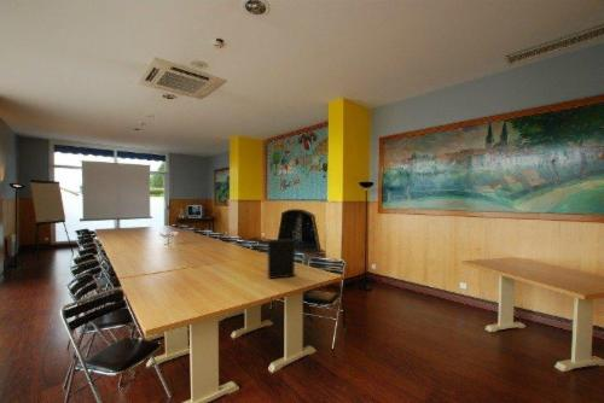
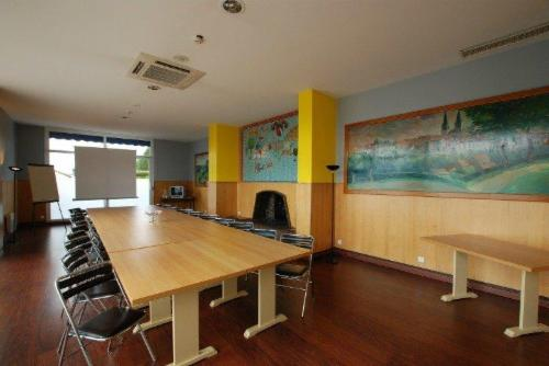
- binder [267,238,296,280]
